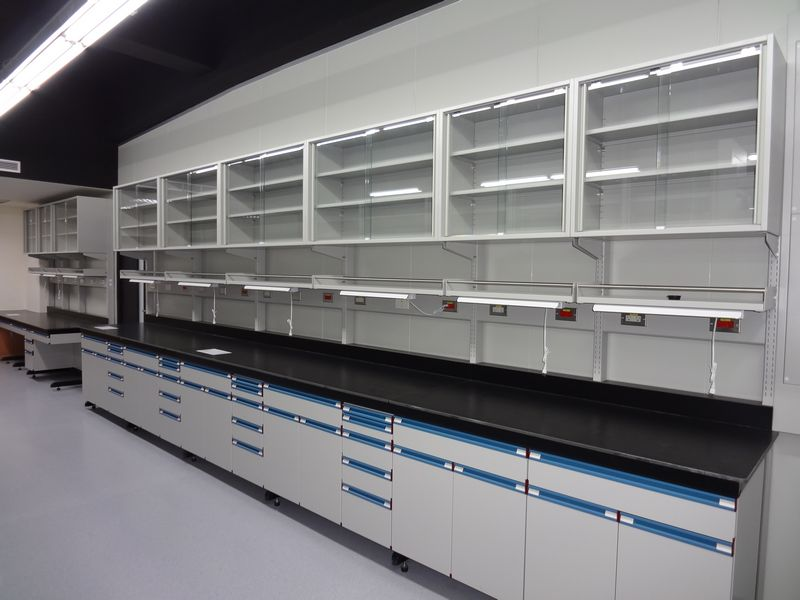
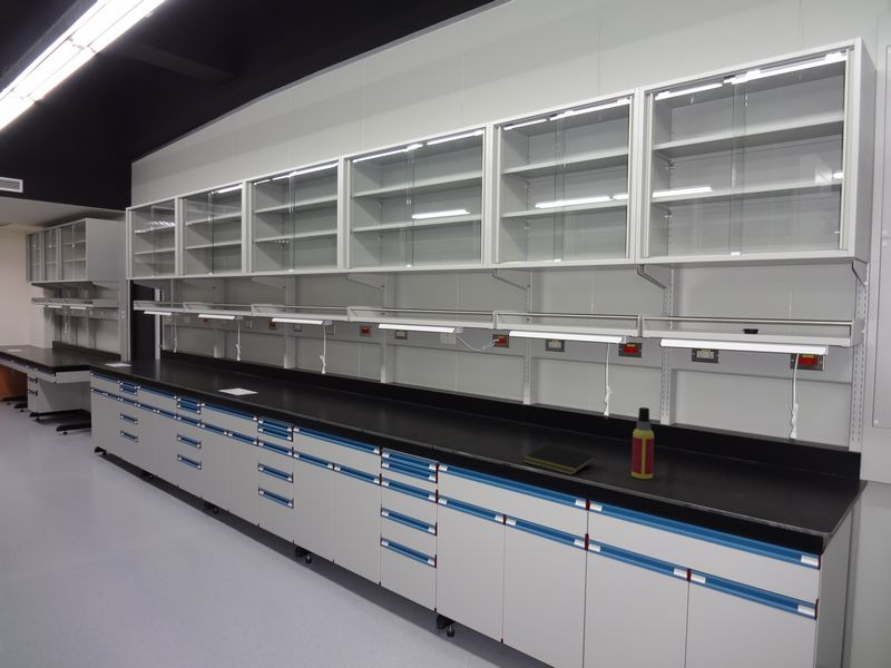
+ spray bottle [630,406,655,480]
+ notepad [521,443,597,477]
